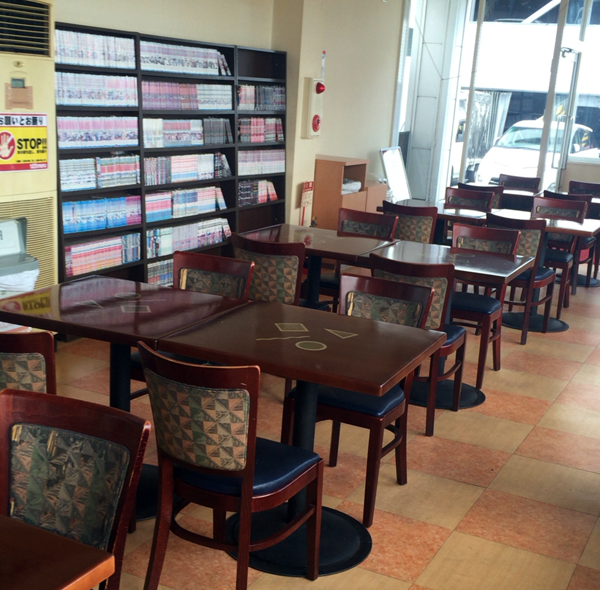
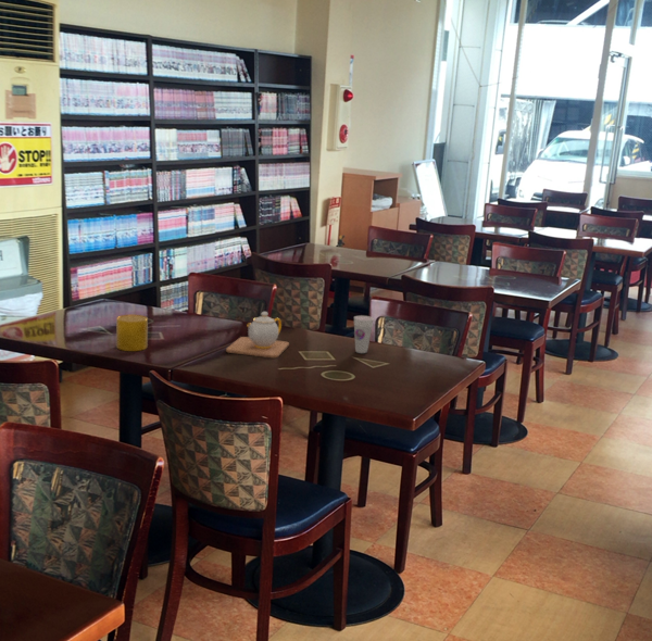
+ cup [353,315,375,354]
+ teapot [225,311,290,359]
+ cup [115,314,149,352]
